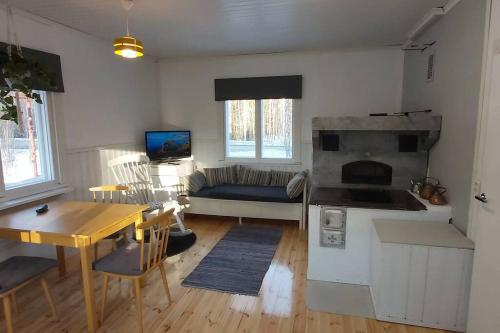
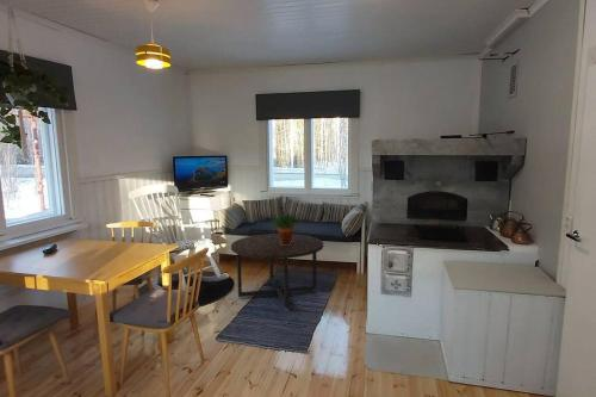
+ potted plant [268,212,304,246]
+ coffee table [230,232,324,311]
